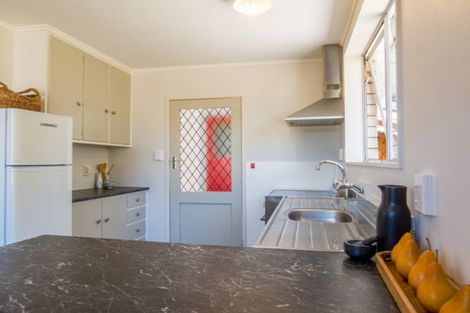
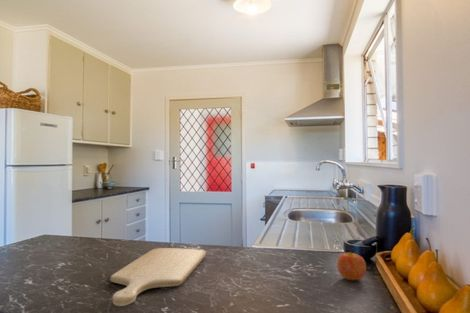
+ apple [336,248,367,281]
+ chopping board [110,247,207,307]
